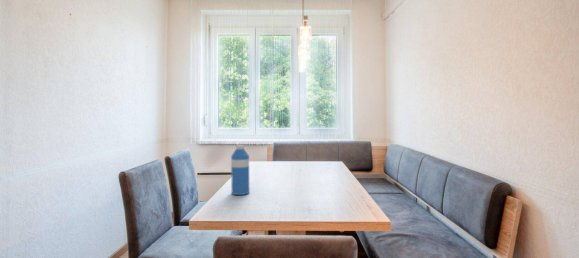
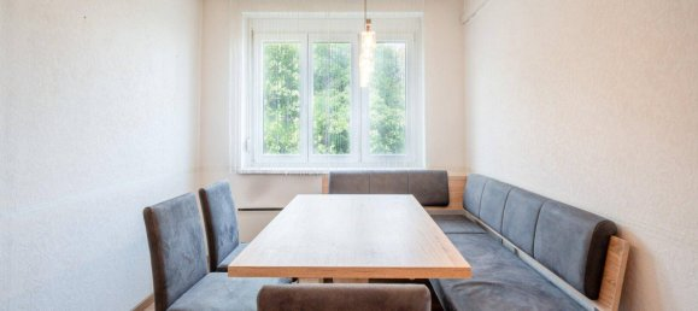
- water bottle [230,144,250,196]
